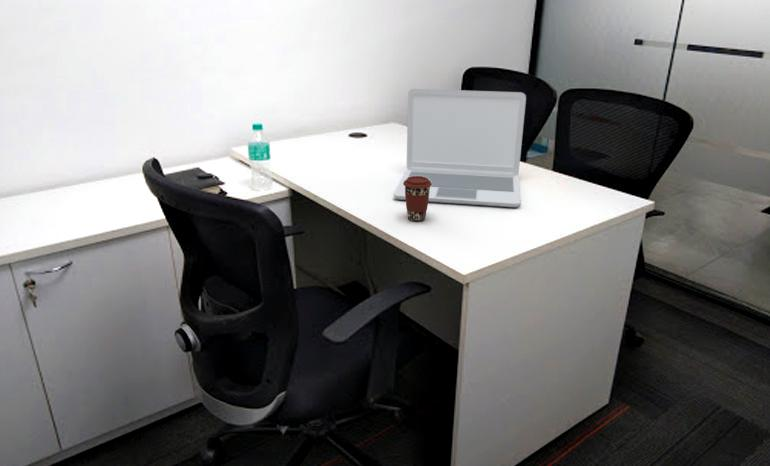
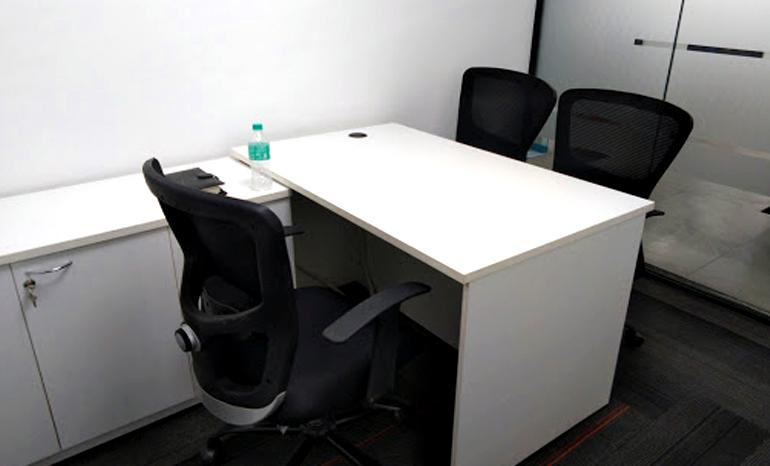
- laptop [393,88,527,208]
- coffee cup [403,176,432,222]
